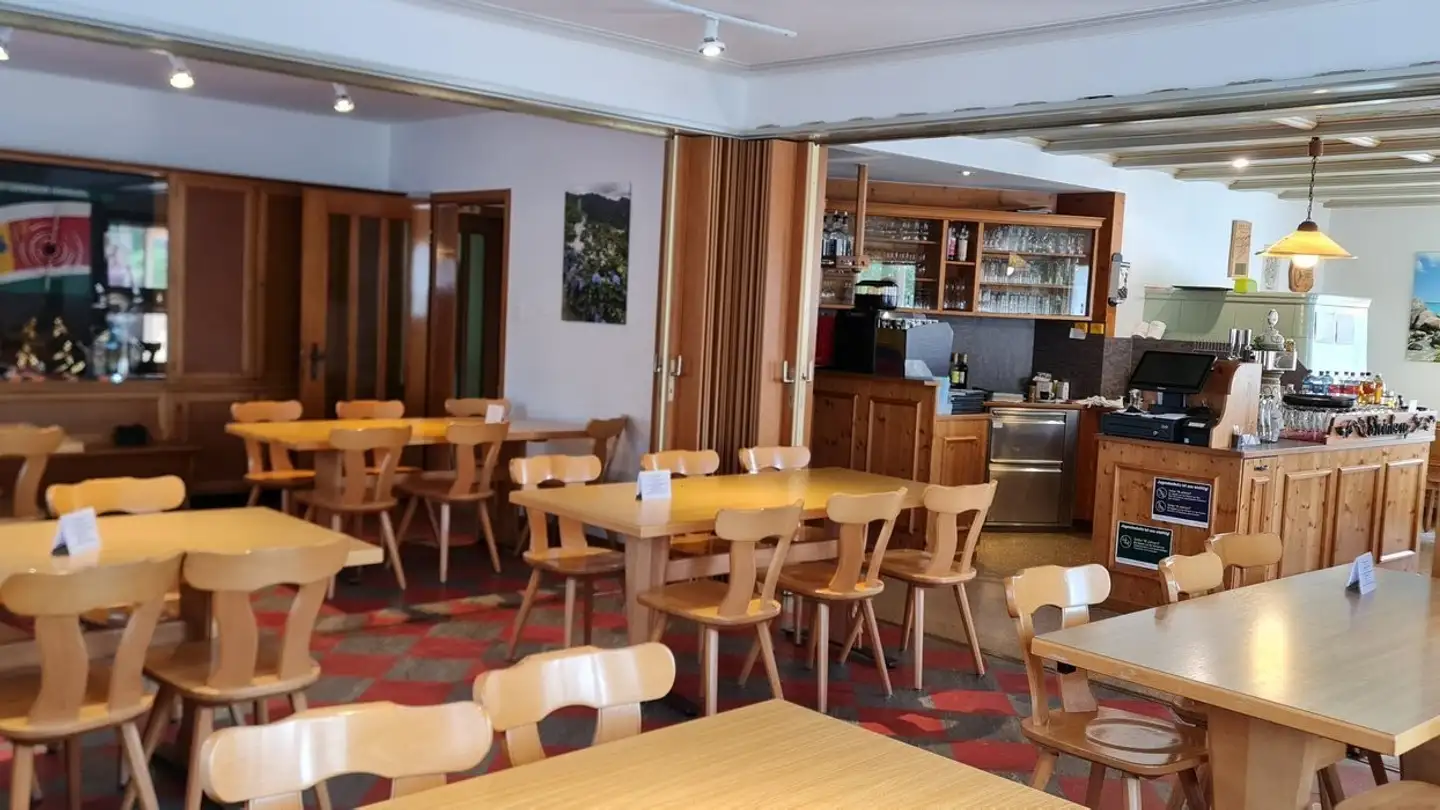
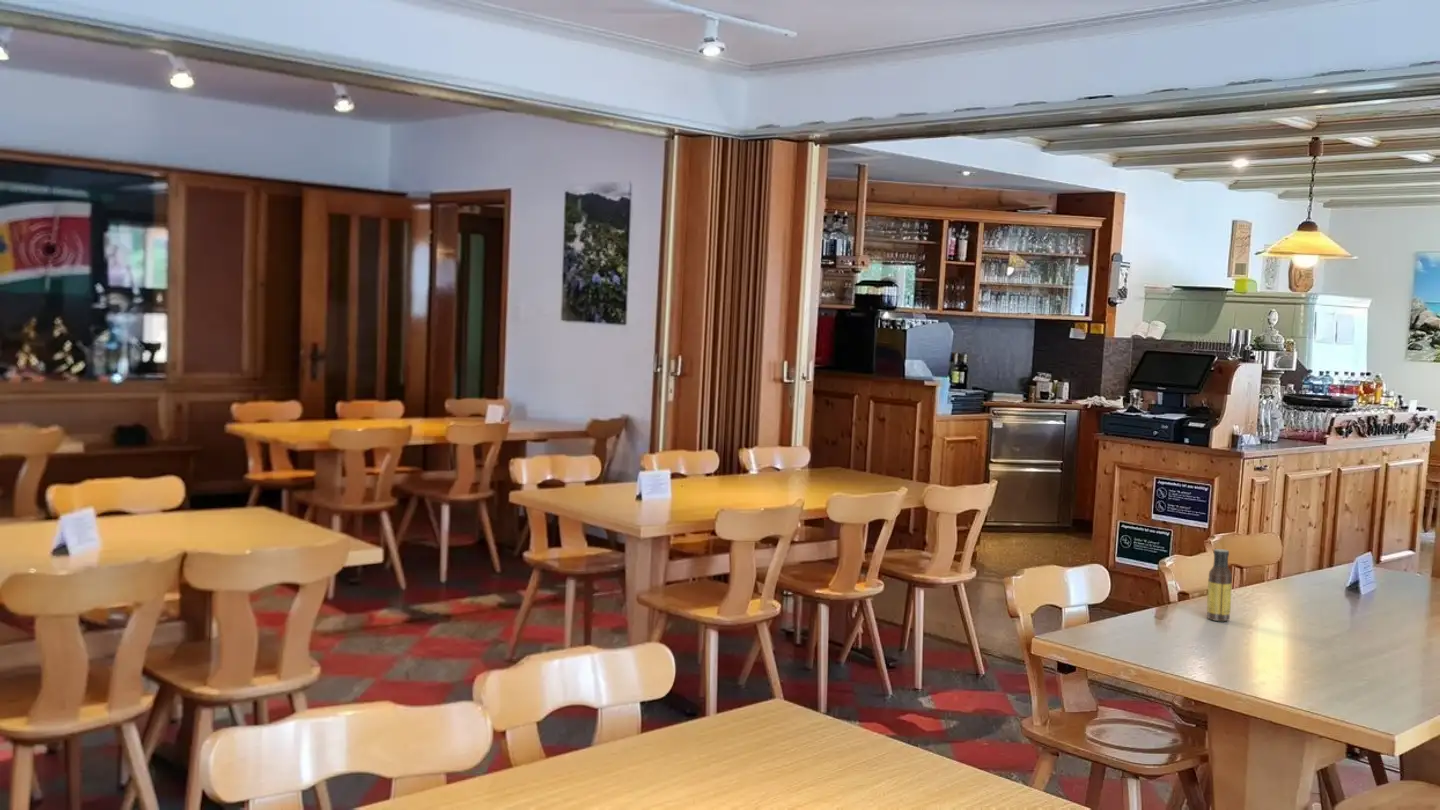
+ sauce bottle [1206,548,1233,622]
